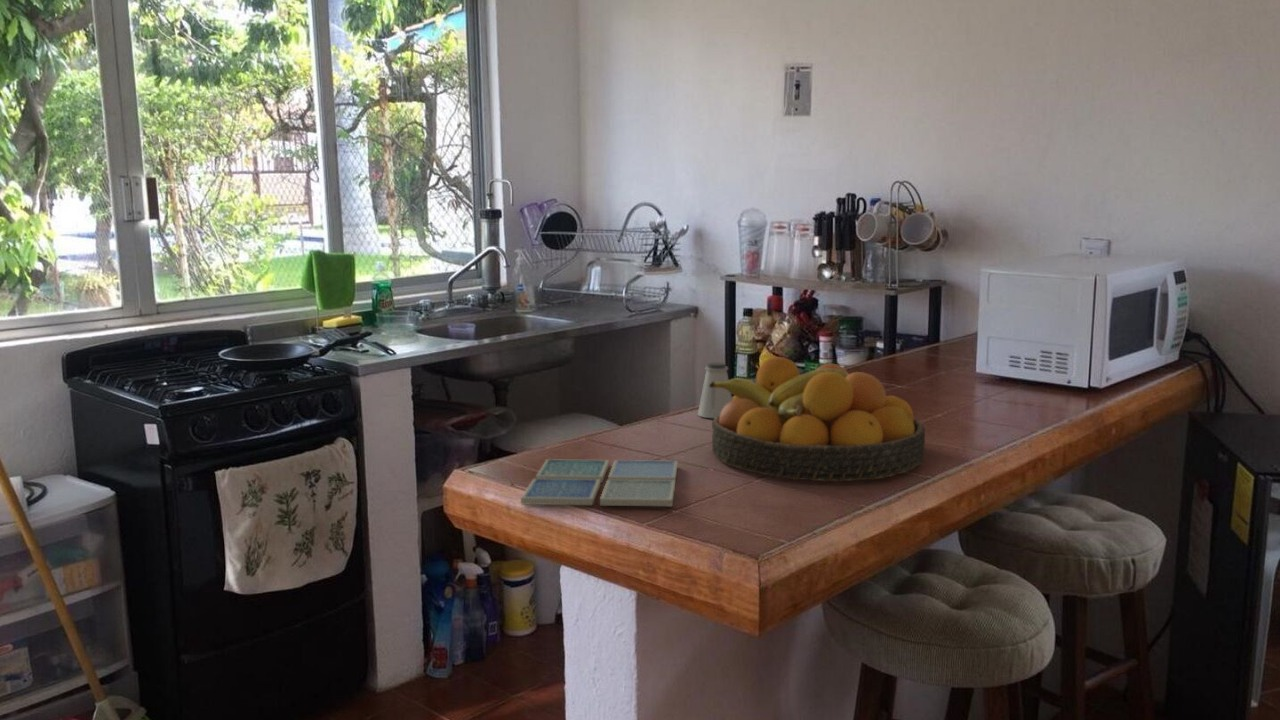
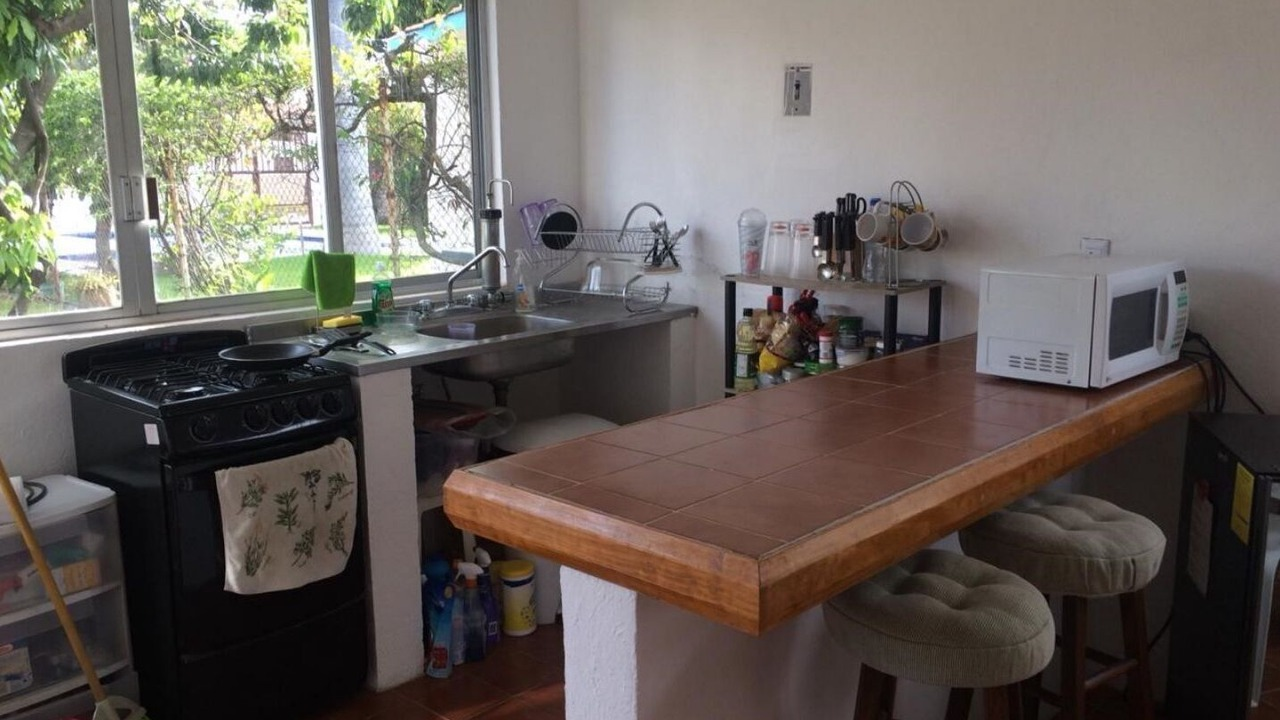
- fruit bowl [709,356,926,482]
- drink coaster [520,458,679,507]
- saltshaker [697,361,733,419]
